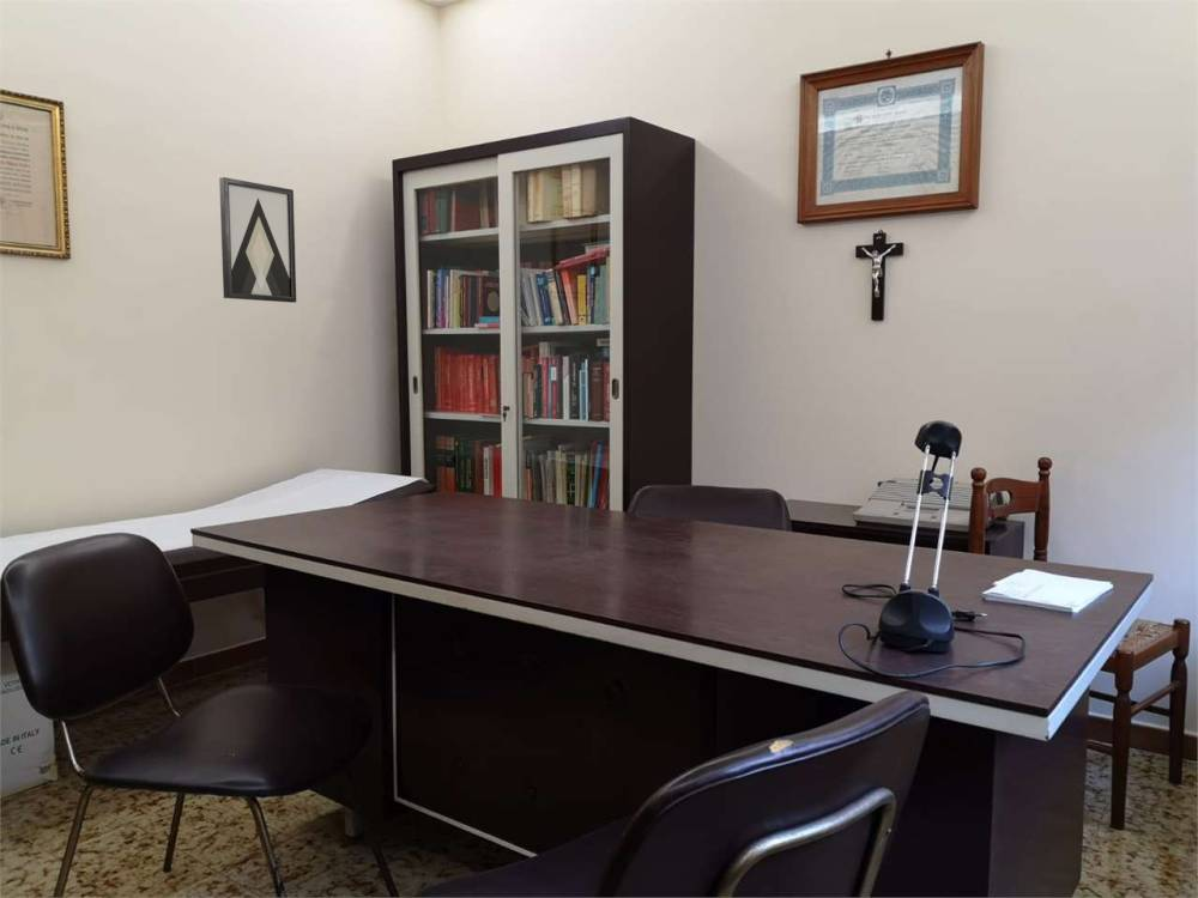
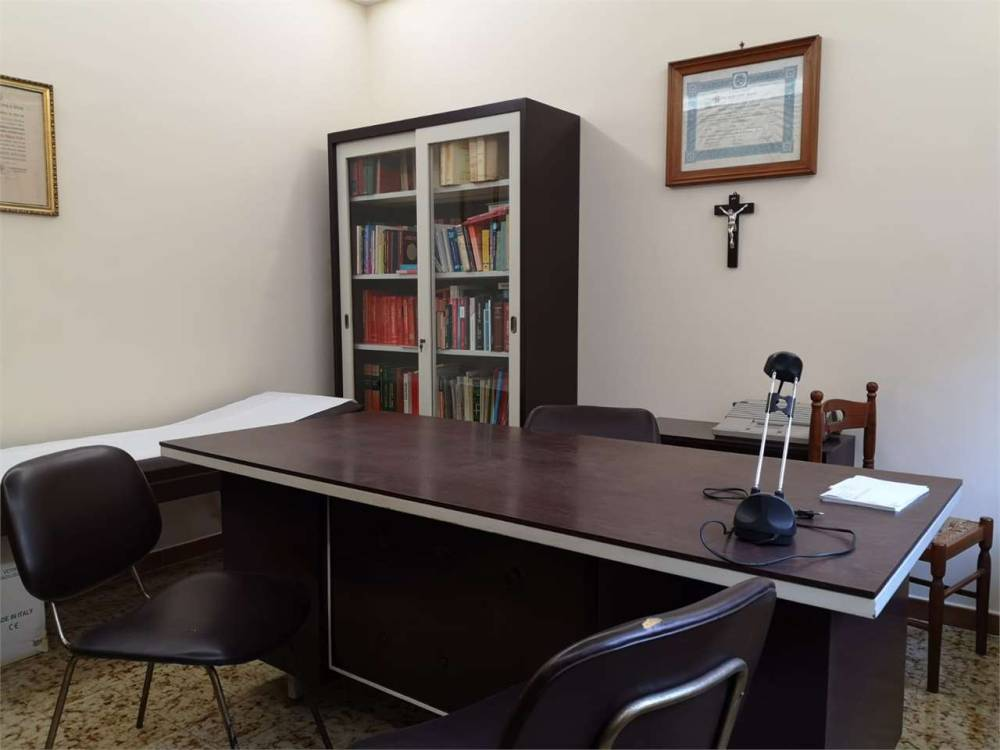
- wall art [218,176,297,304]
